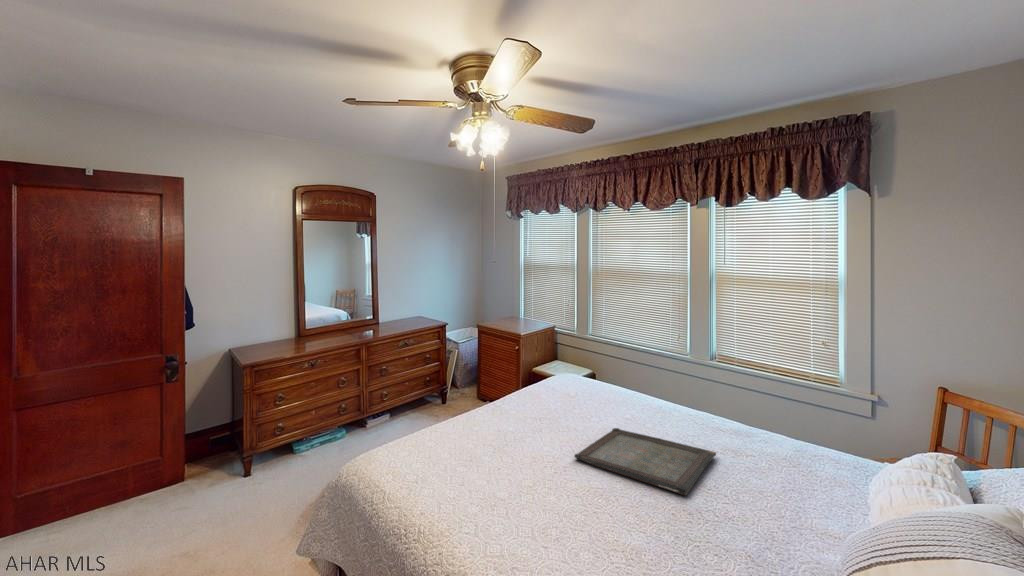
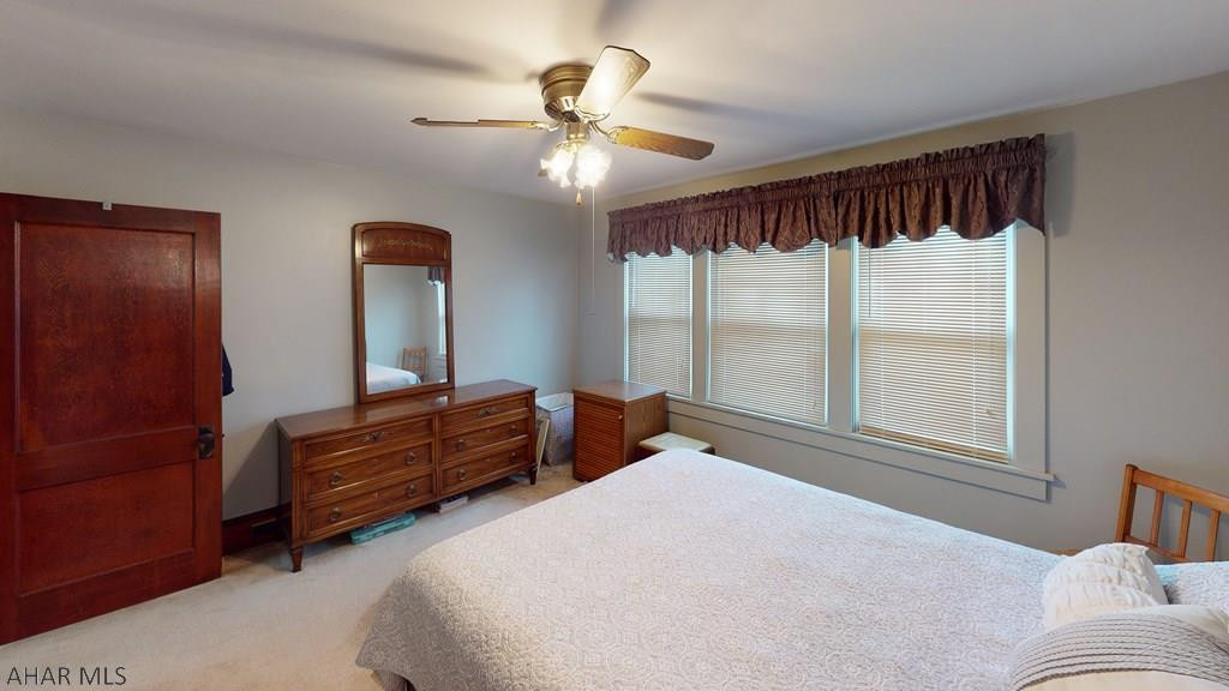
- serving tray [573,427,717,497]
